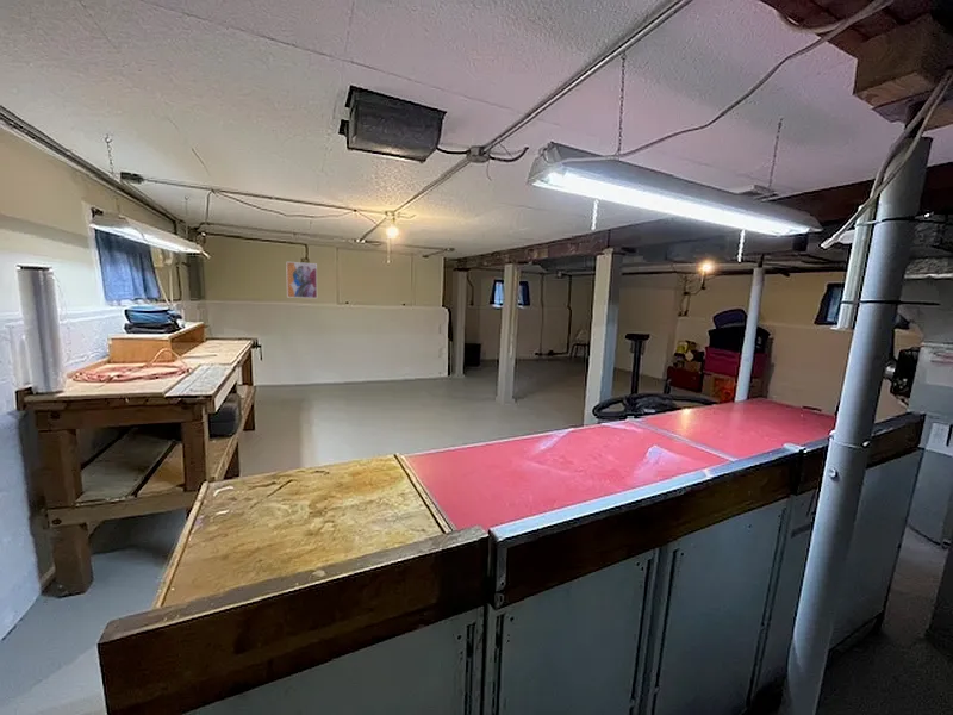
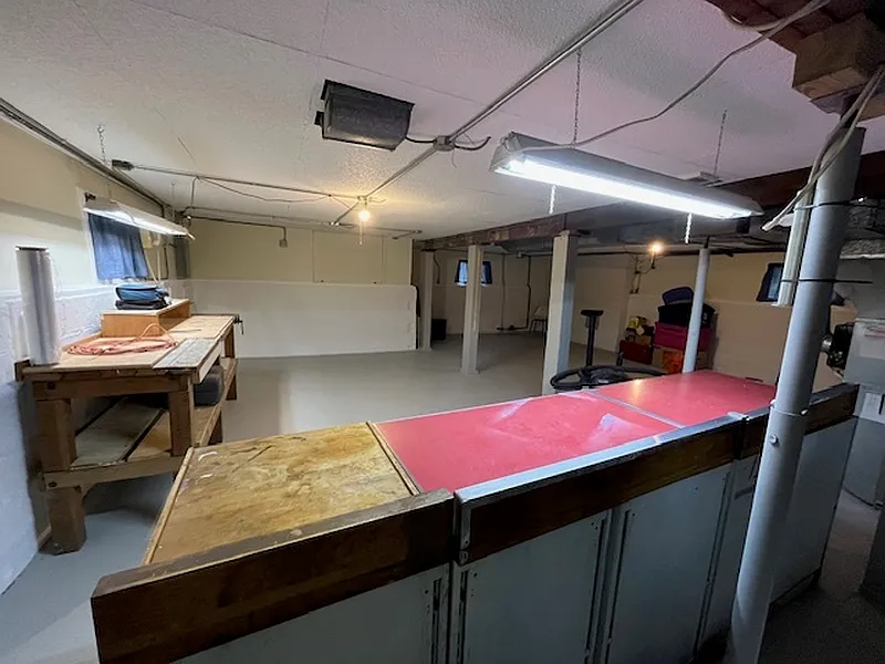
- wall art [285,261,318,299]
